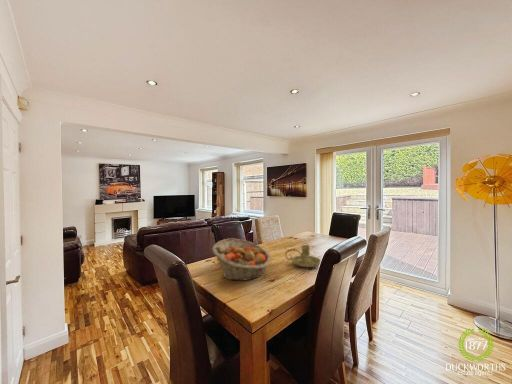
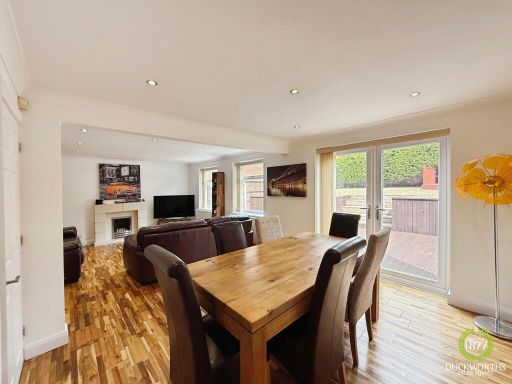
- fruit basket [212,237,271,282]
- candle holder [284,244,322,268]
